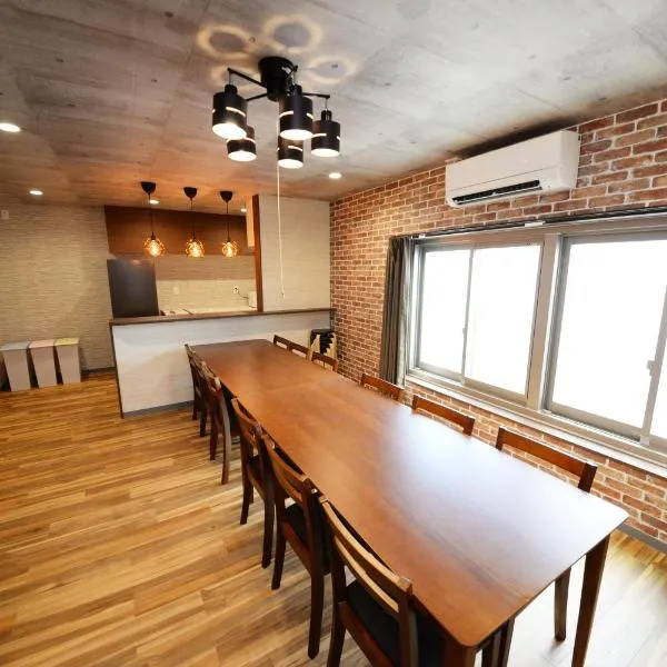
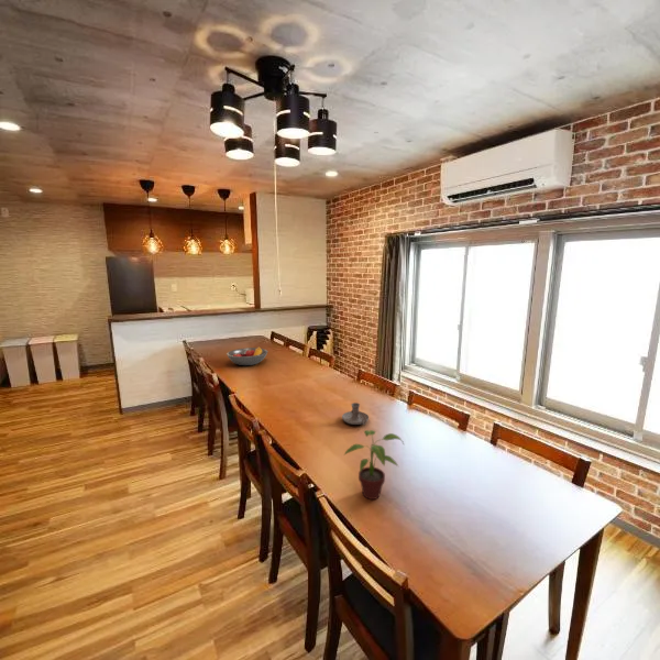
+ fruit bowl [226,345,268,366]
+ candle holder [341,402,370,426]
+ potted plant [342,429,405,501]
